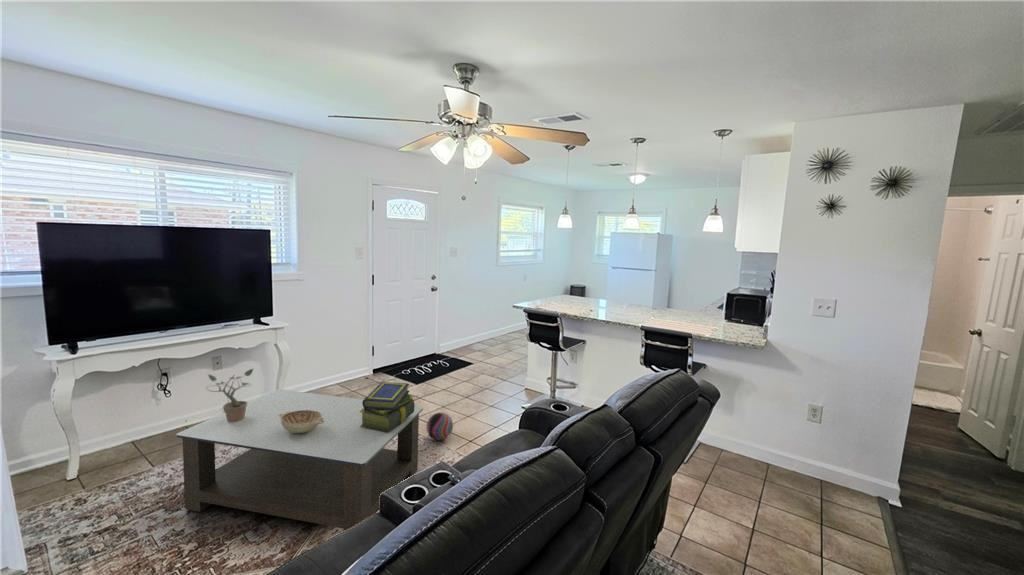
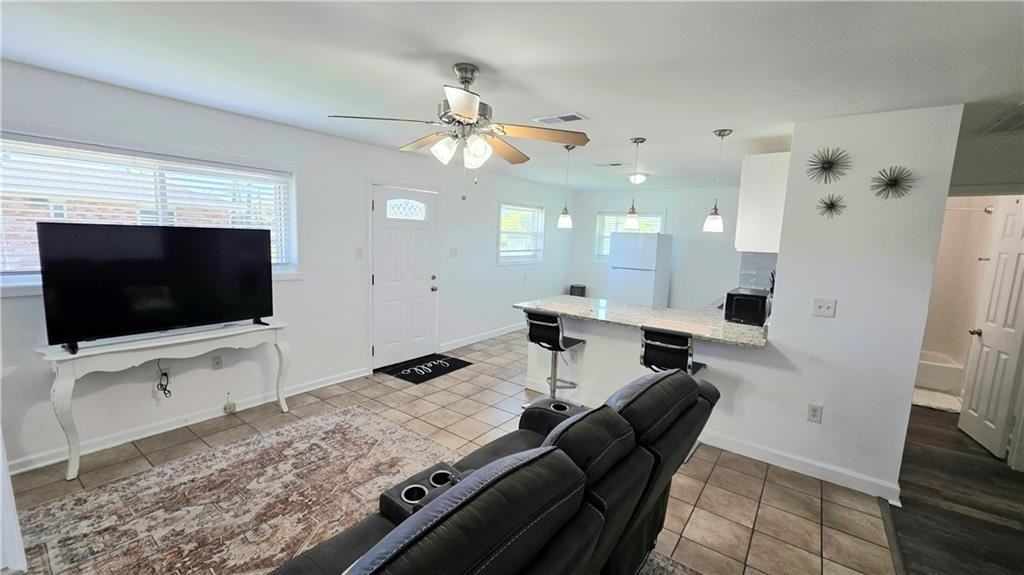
- potted plant [205,367,255,422]
- stack of books [360,381,415,433]
- decorative ball [425,411,454,441]
- coffee table [175,388,424,532]
- decorative bowl [278,410,325,433]
